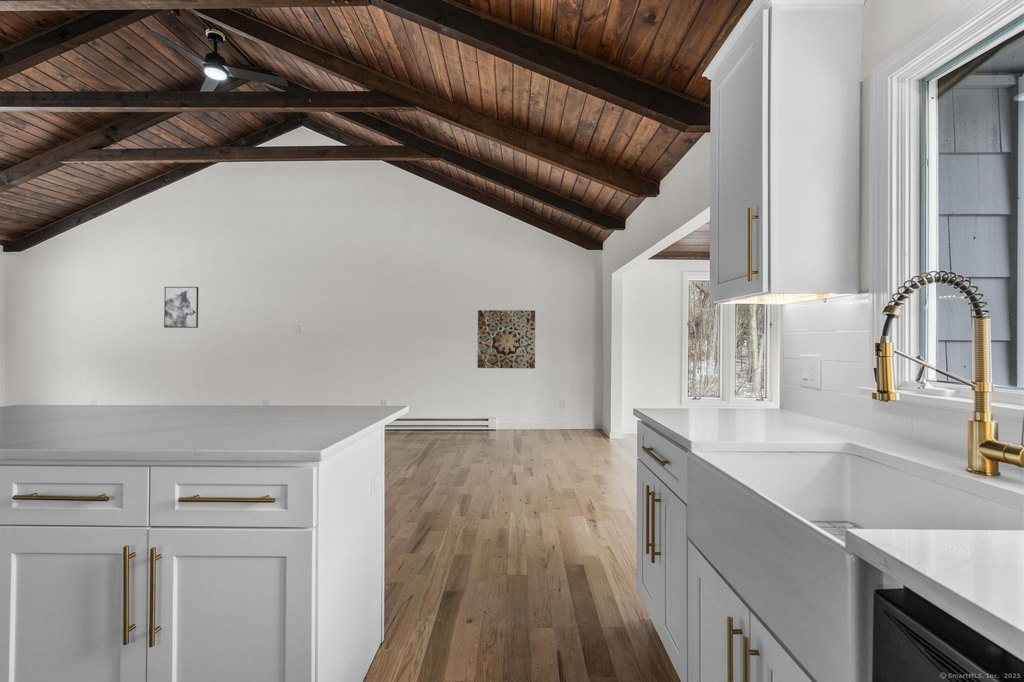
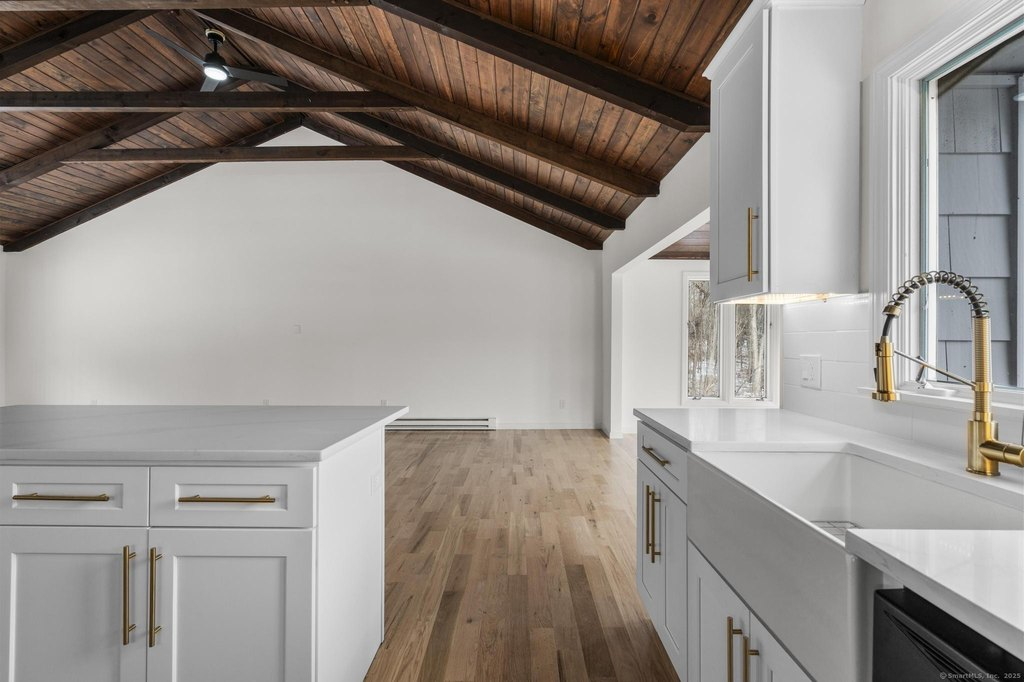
- wall art [163,286,199,329]
- wall art [476,309,536,370]
